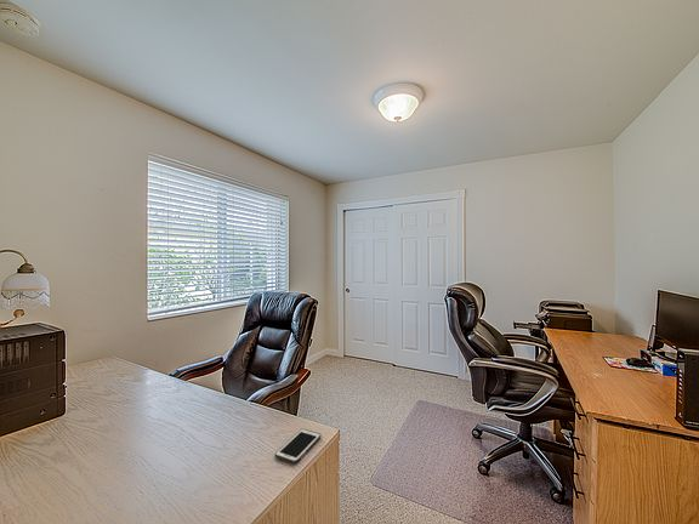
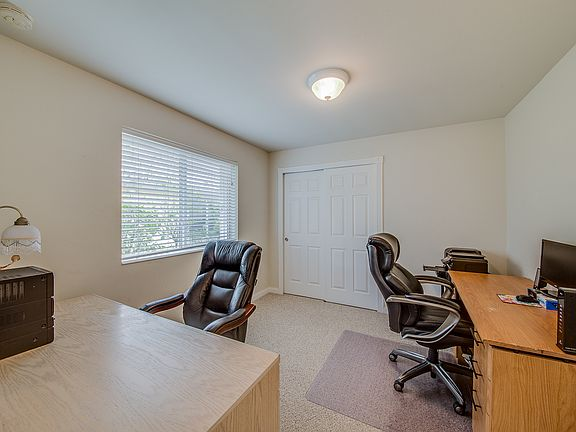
- cell phone [274,428,322,465]
